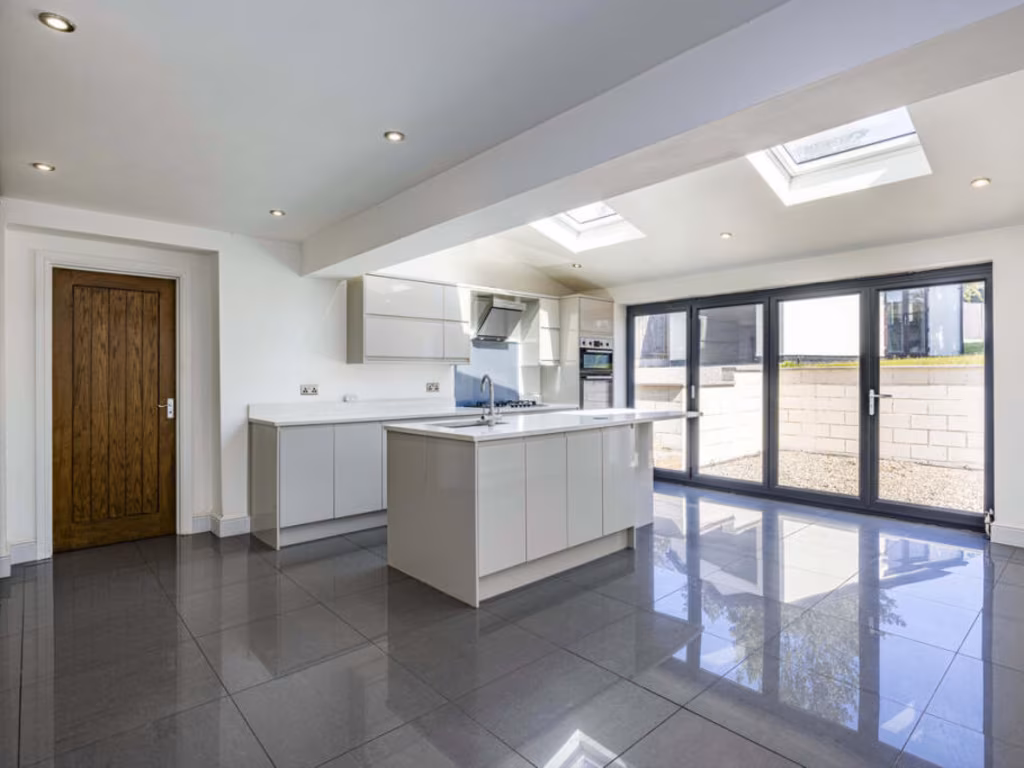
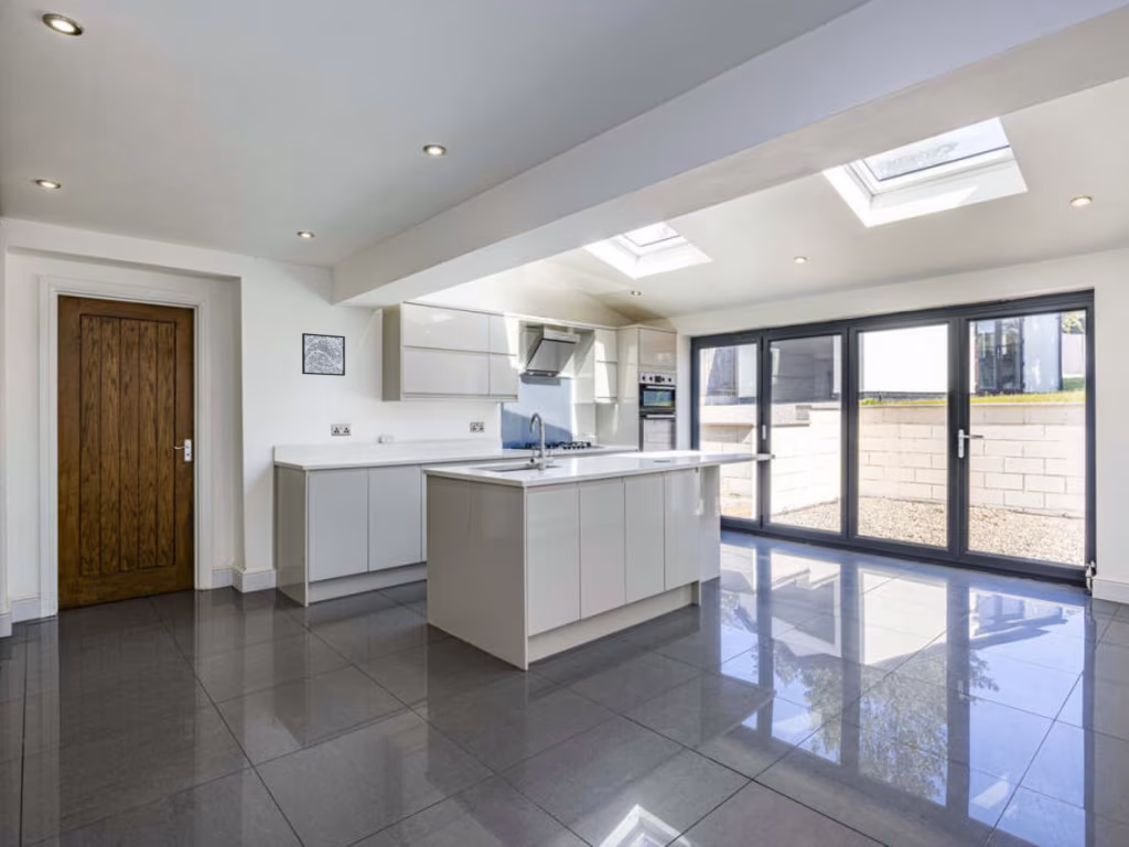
+ wall art [301,332,346,377]
